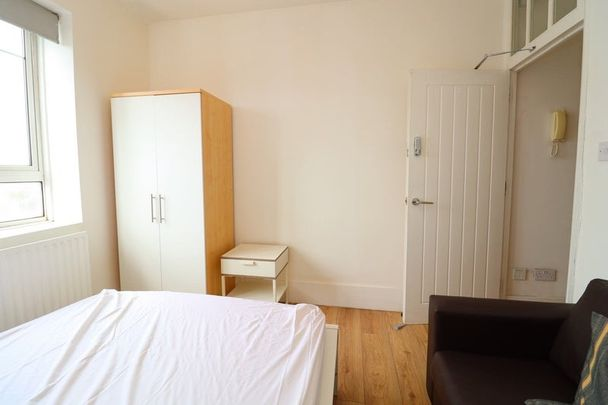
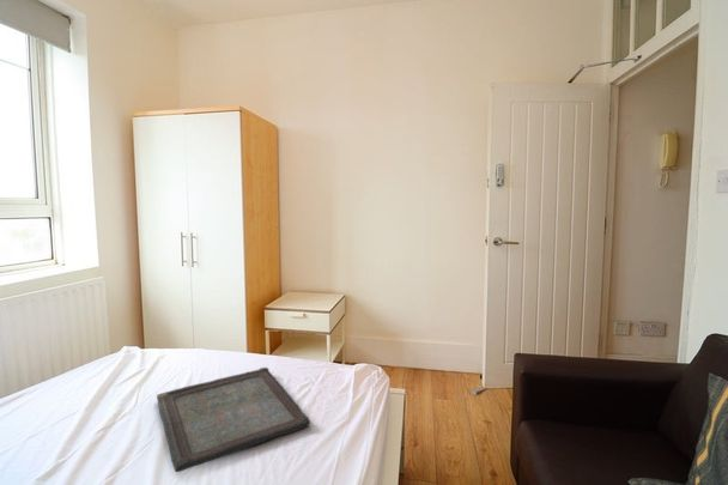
+ serving tray [156,366,311,473]
